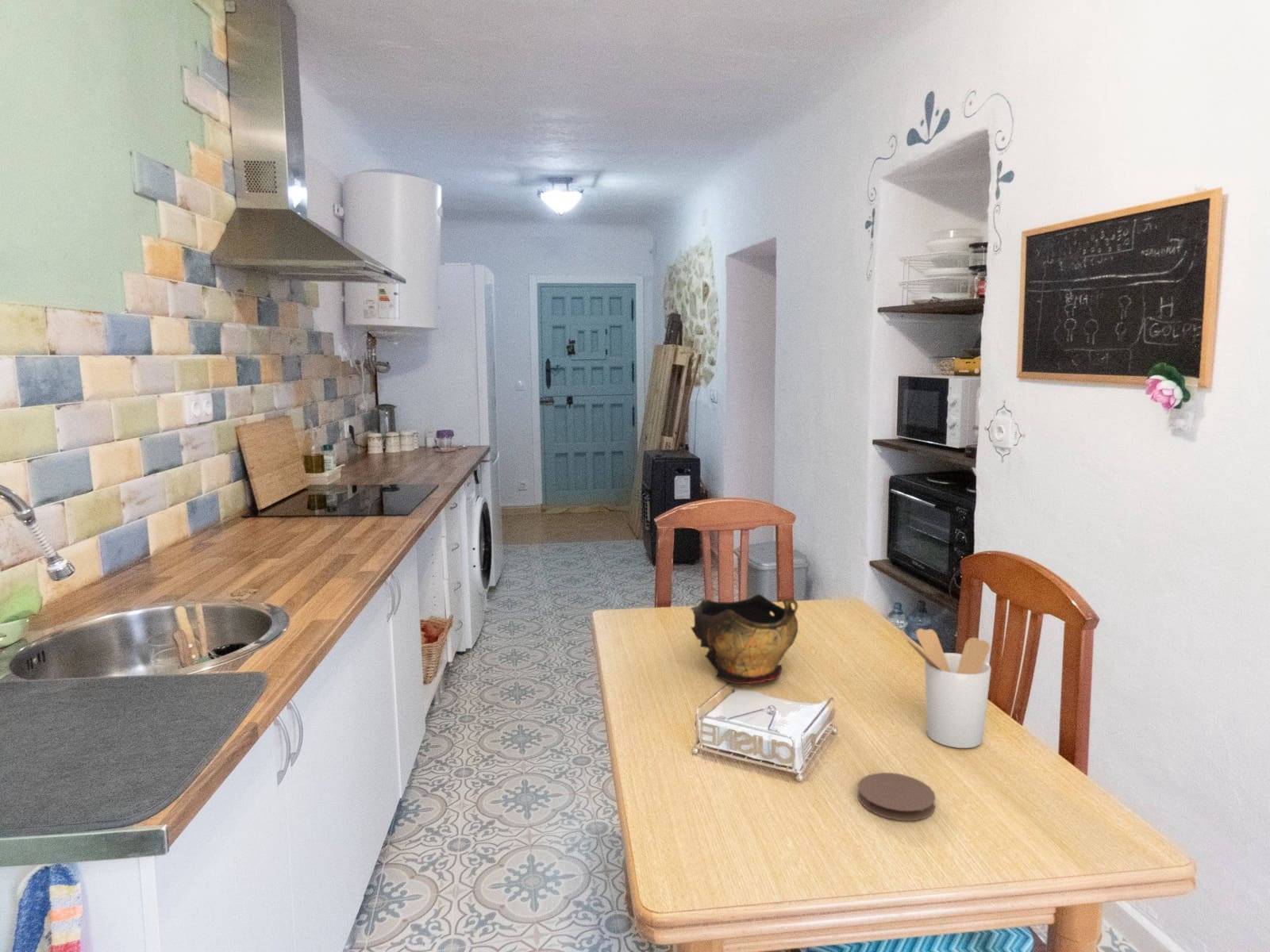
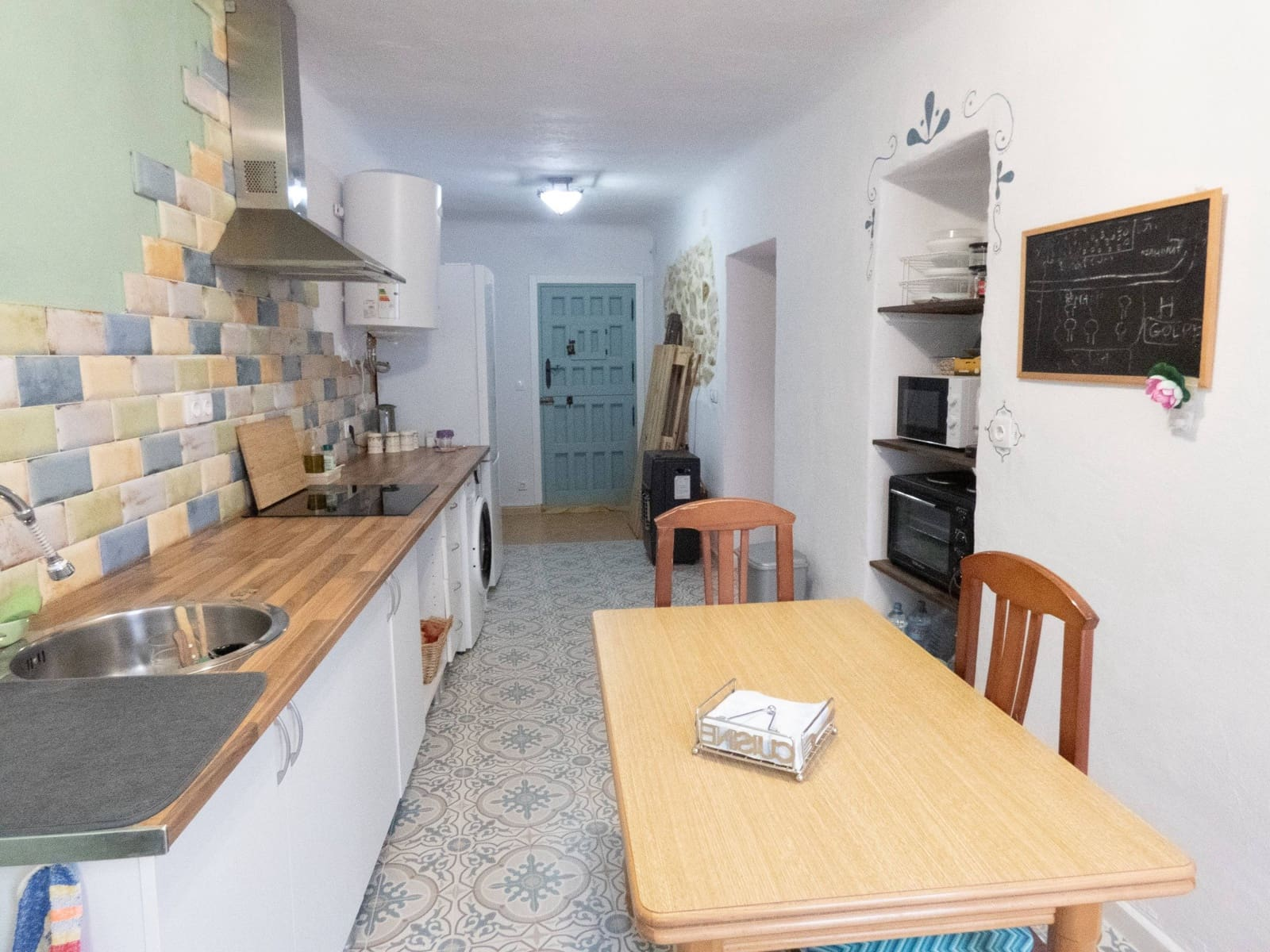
- coaster [857,772,937,821]
- utensil holder [899,628,992,749]
- decorative bowl [690,593,799,685]
